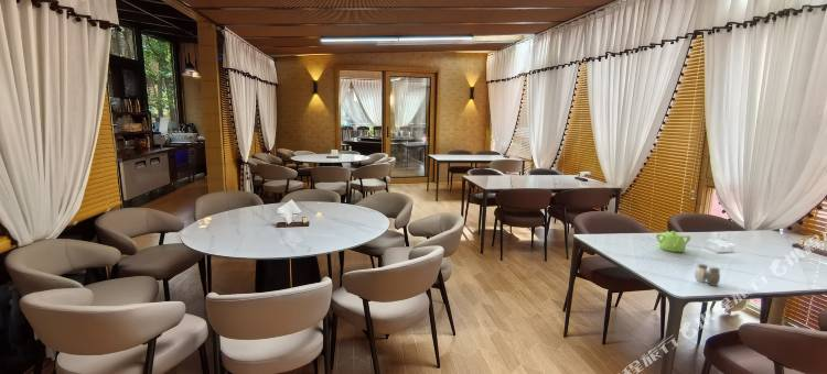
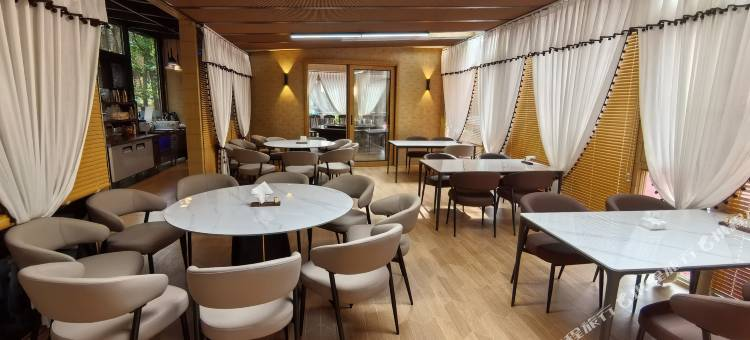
- teapot [655,230,691,253]
- salt and pepper shaker [694,262,721,287]
